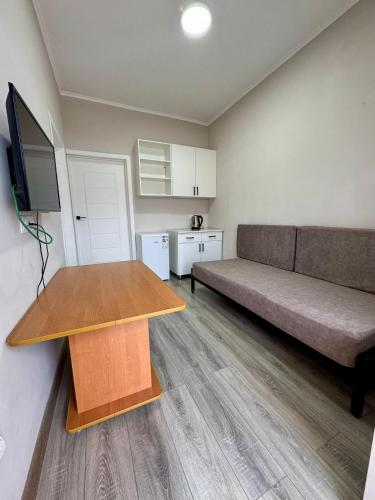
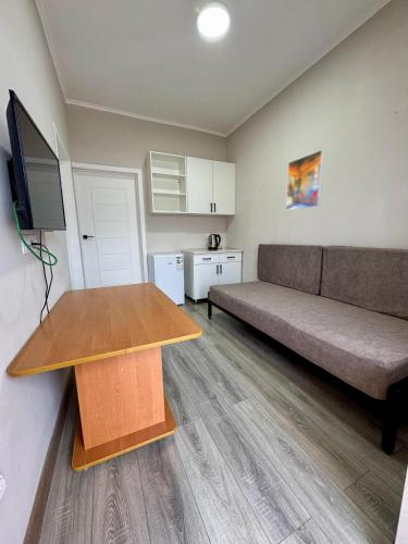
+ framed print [285,148,325,211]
